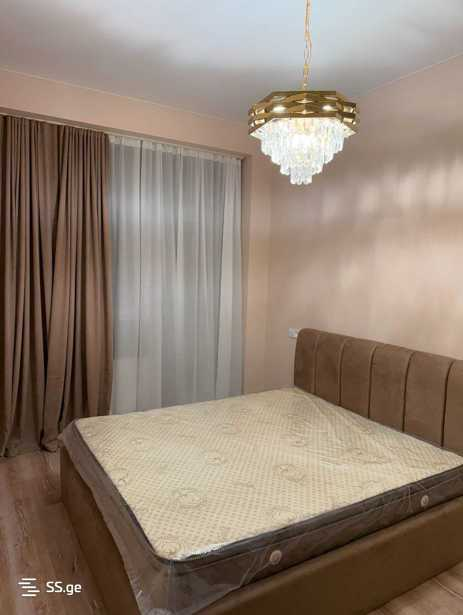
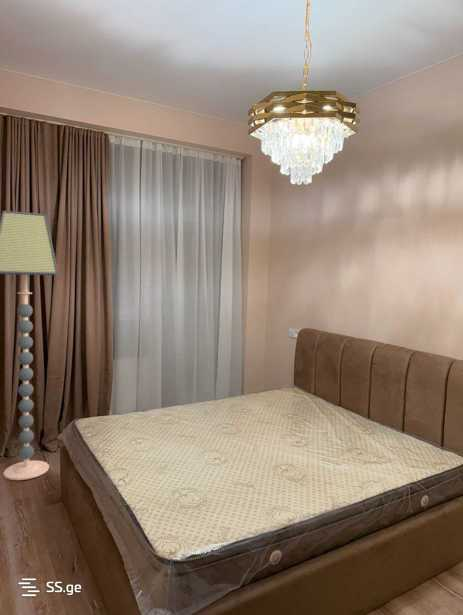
+ floor lamp [0,210,59,481]
